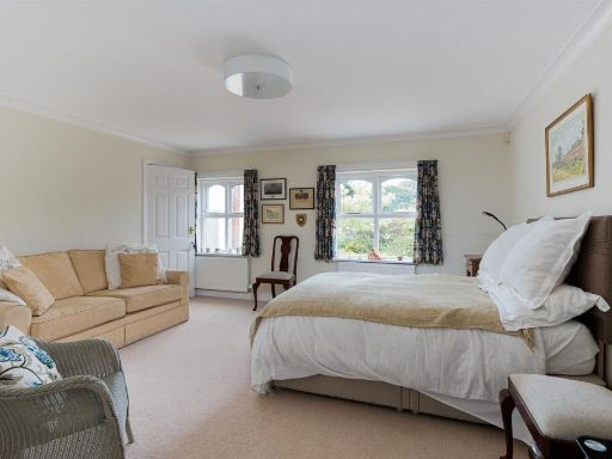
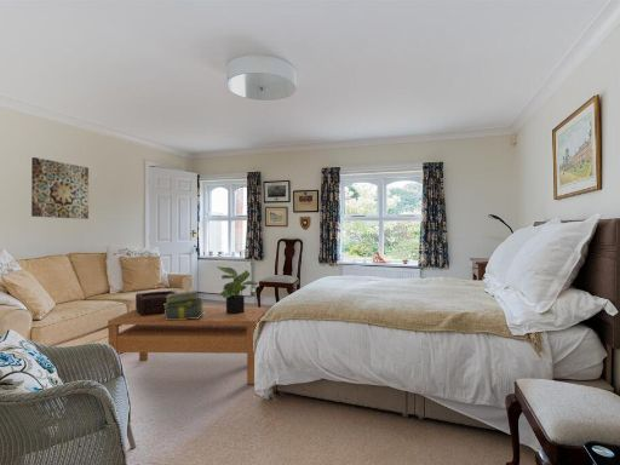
+ decorative container [134,289,177,316]
+ potted plant [216,265,262,314]
+ stack of books [163,289,205,320]
+ coffee table [107,306,266,385]
+ wall art [30,156,90,220]
